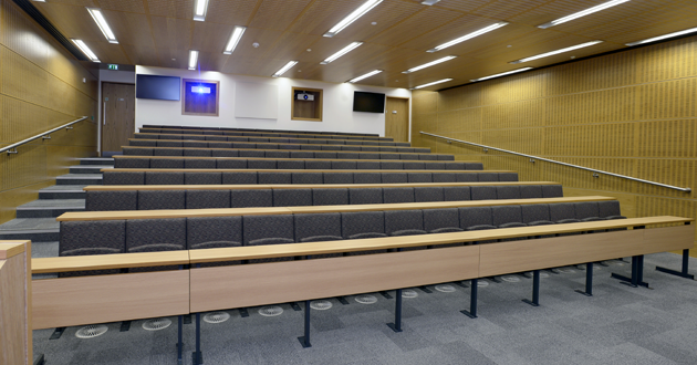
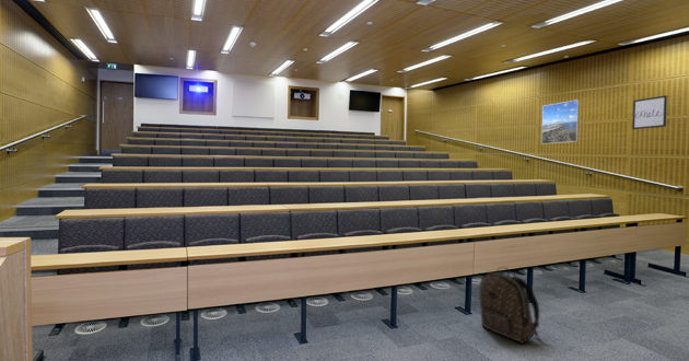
+ wall art [631,94,668,130]
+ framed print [540,98,581,145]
+ backpack [478,266,540,345]
